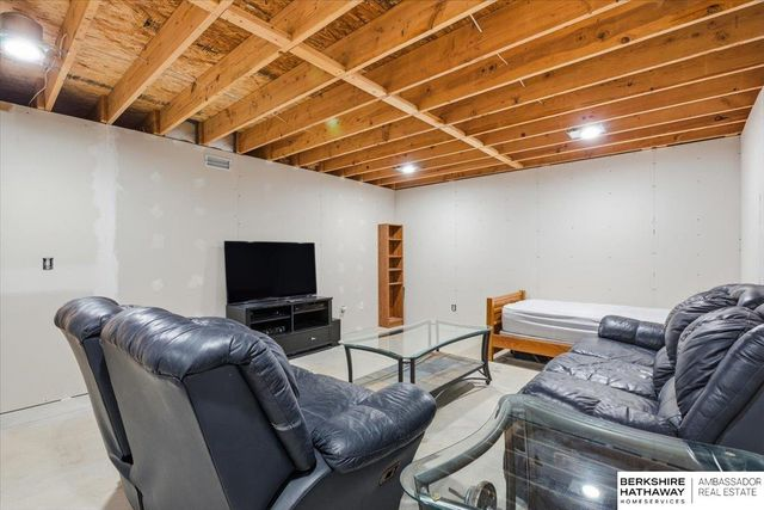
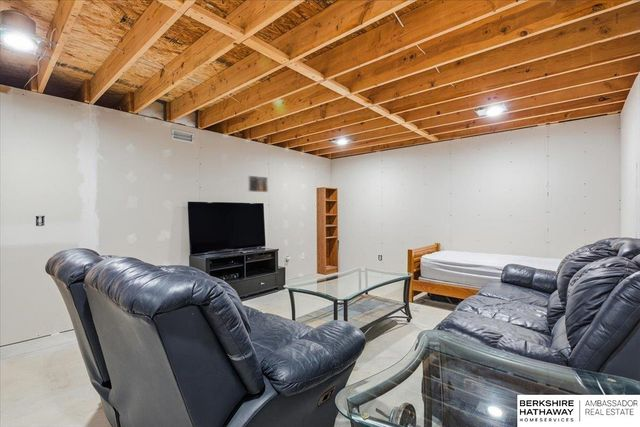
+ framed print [247,175,269,193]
